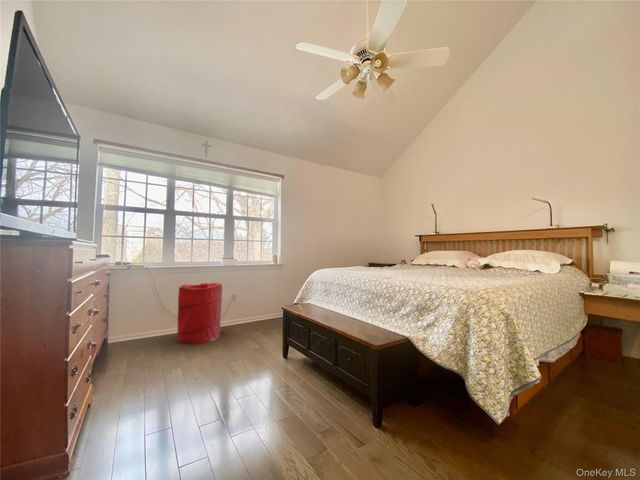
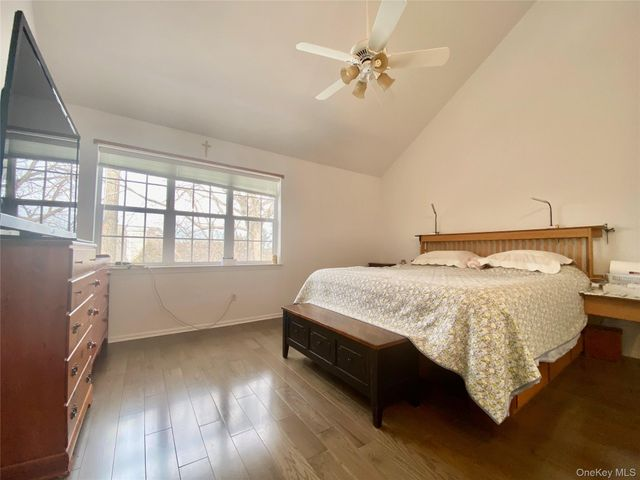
- laundry hamper [177,282,223,345]
